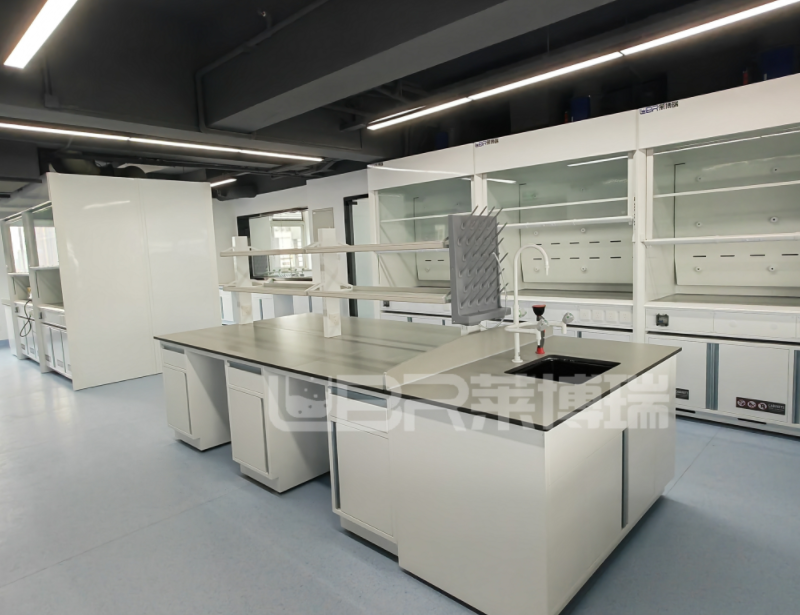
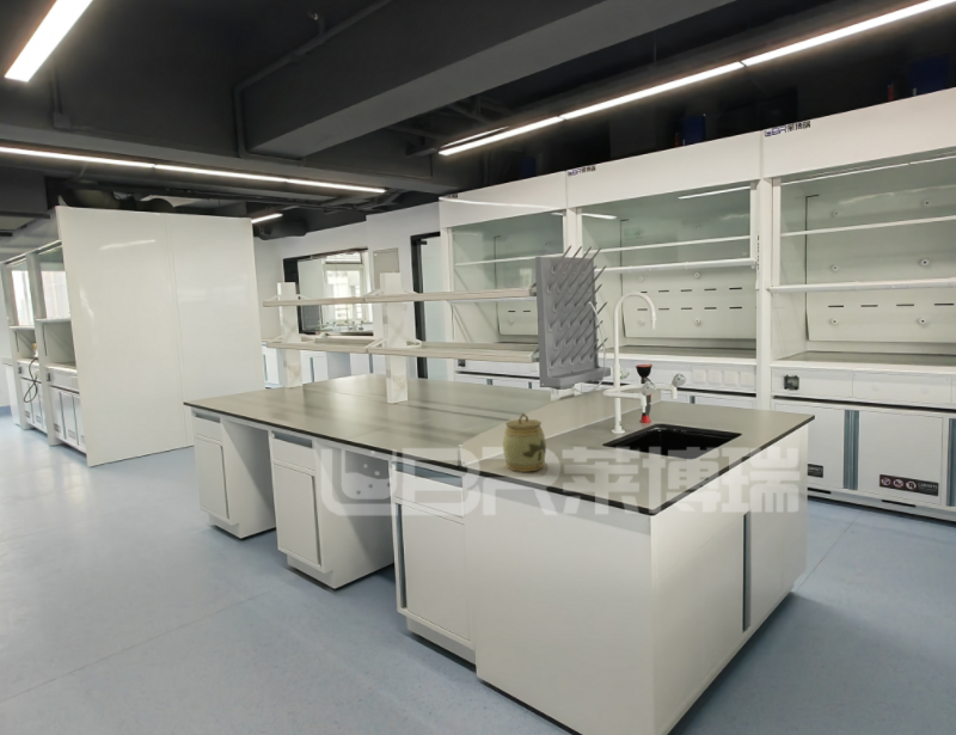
+ jar [502,412,547,473]
